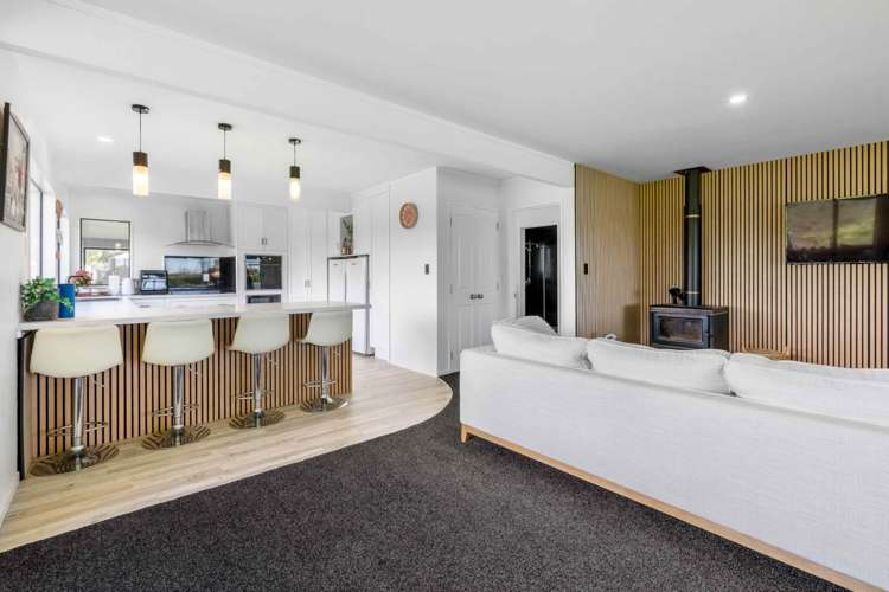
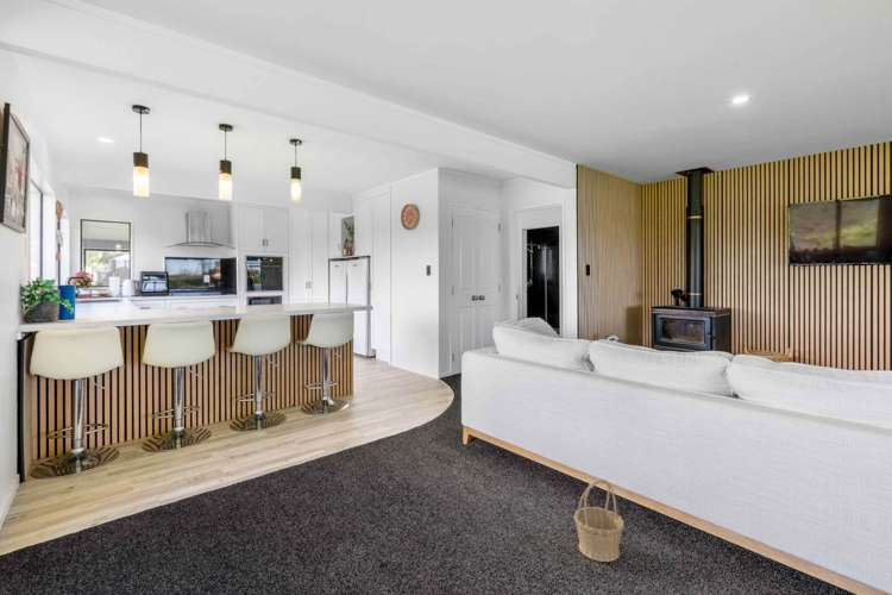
+ basket [572,478,626,563]
